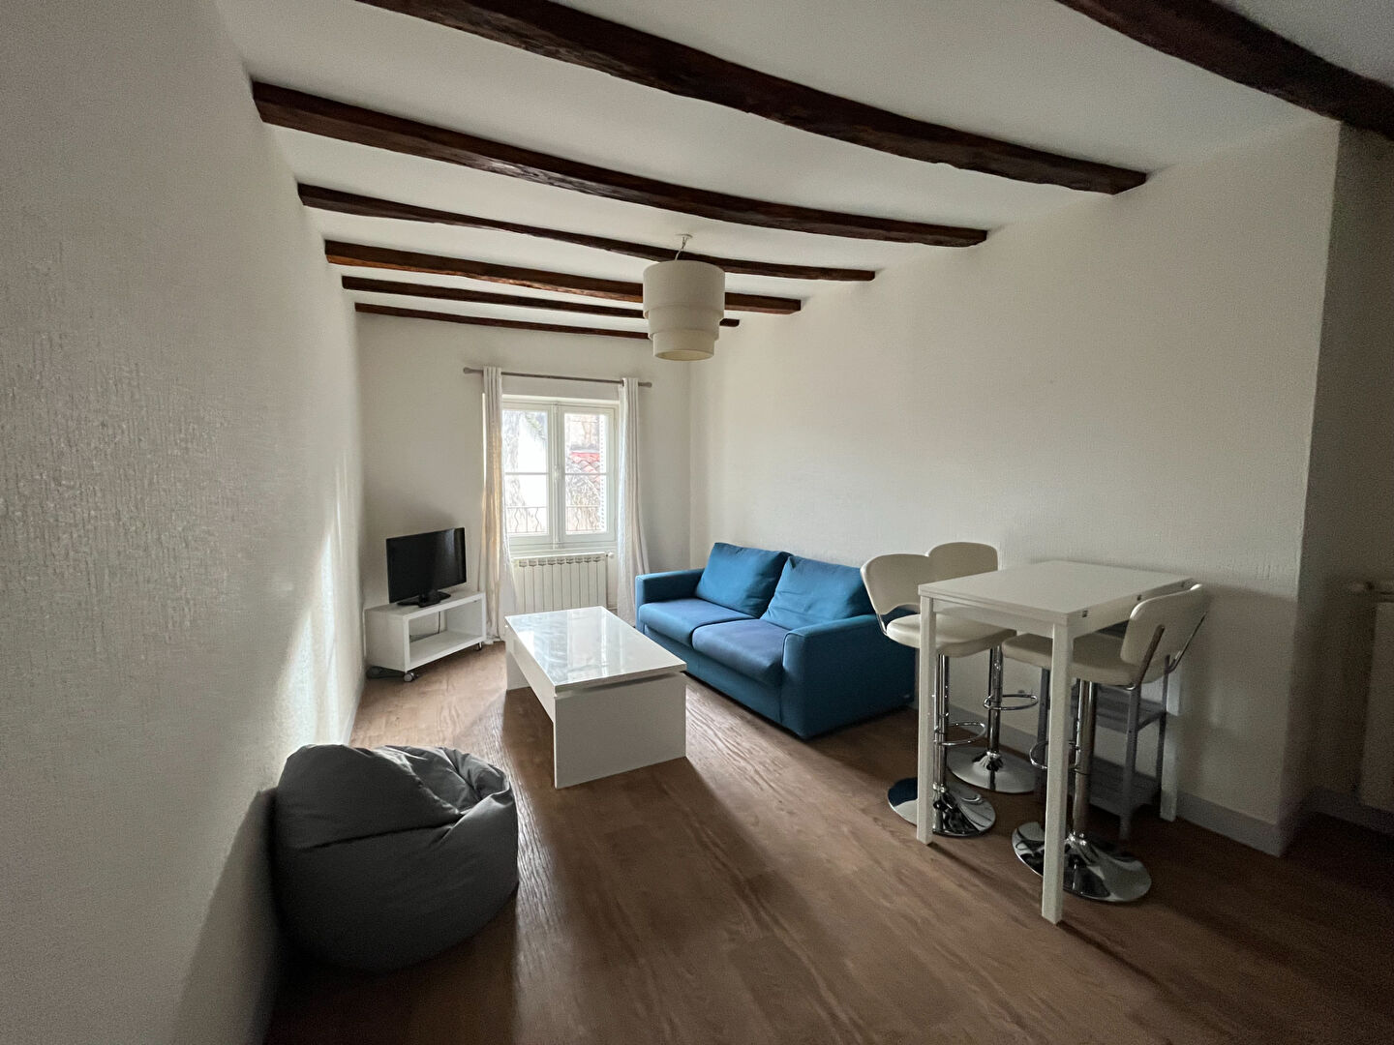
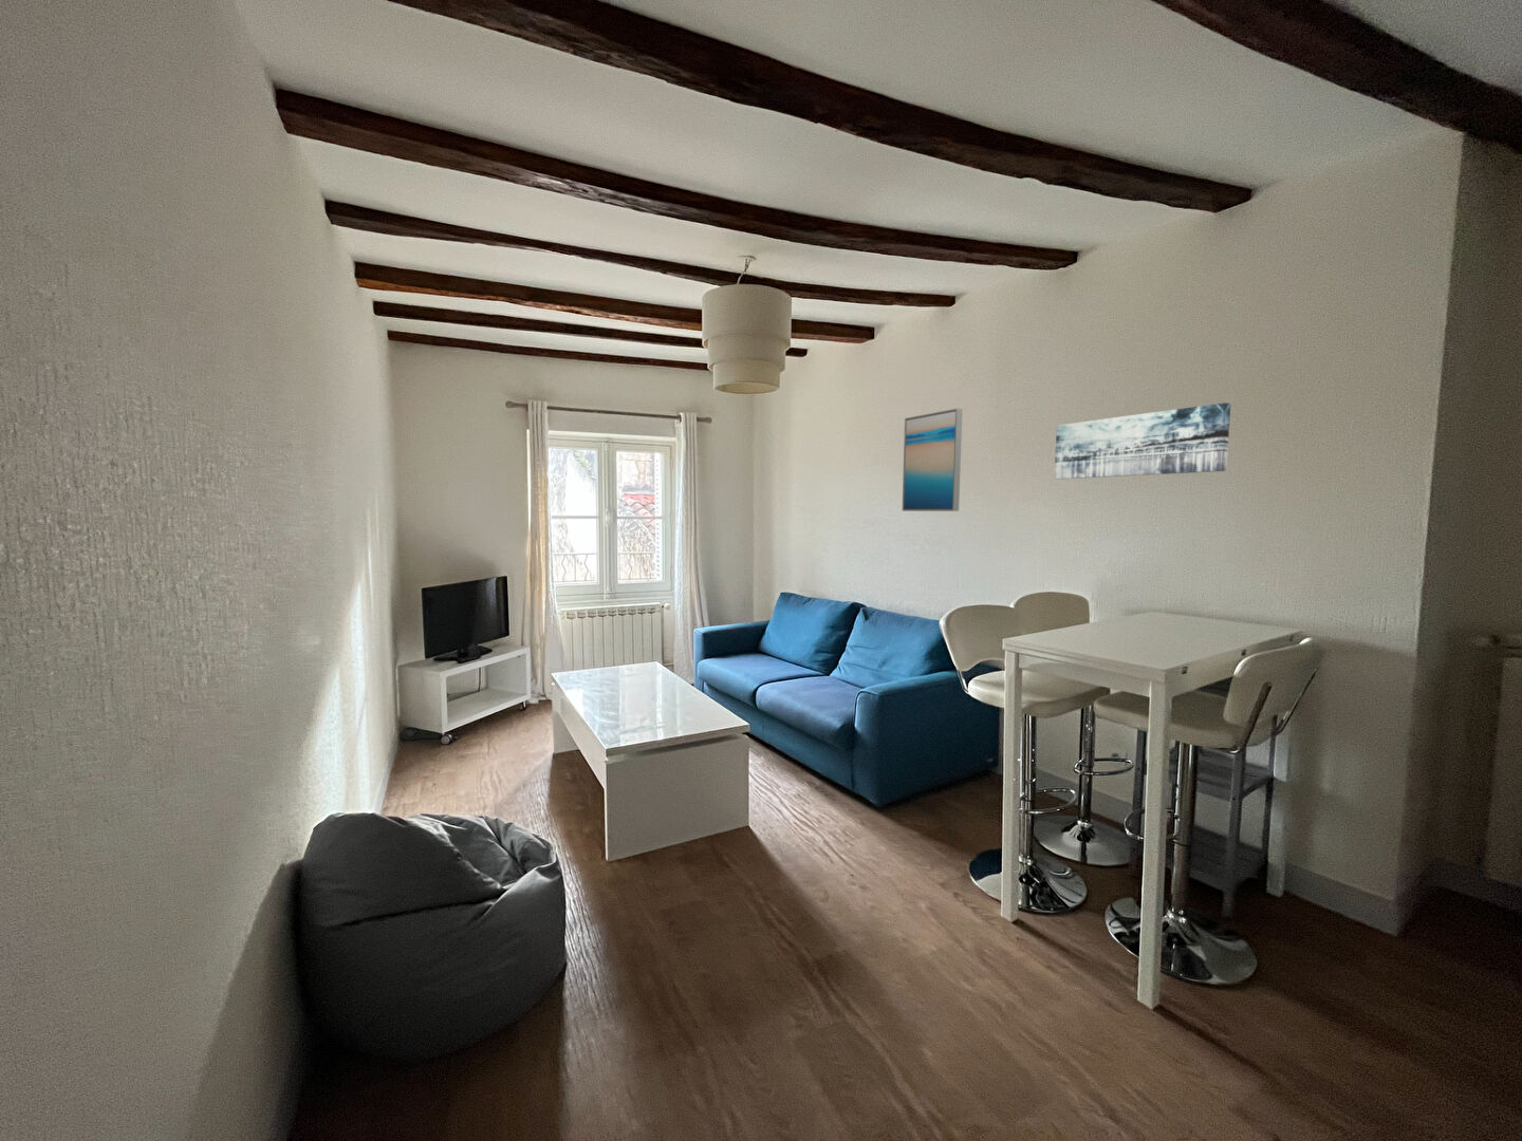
+ wall art [1052,402,1232,481]
+ wall art [901,408,964,513]
